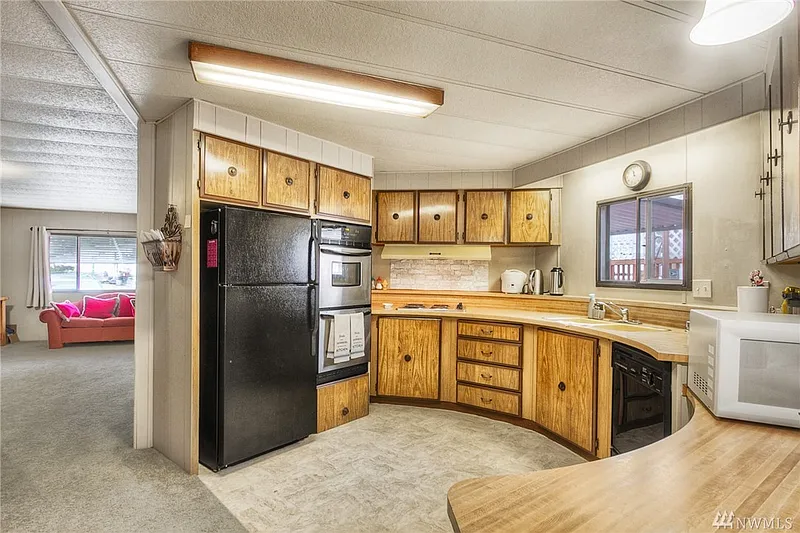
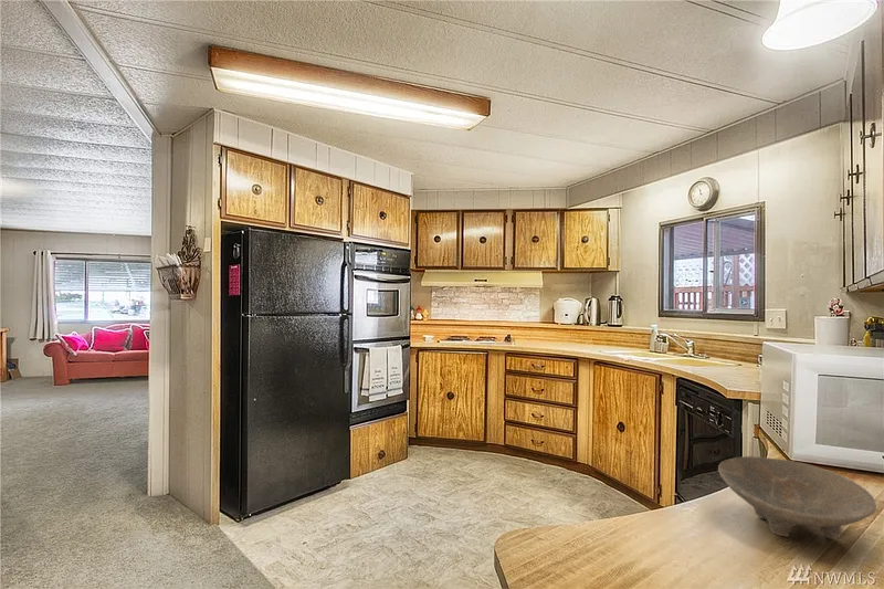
+ bowl [717,455,877,540]
